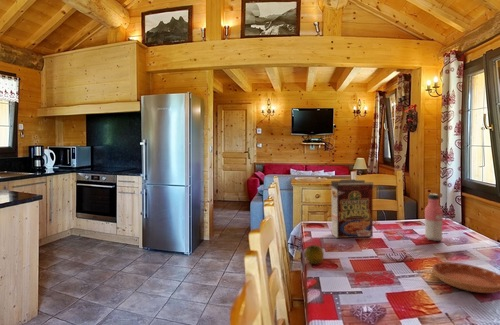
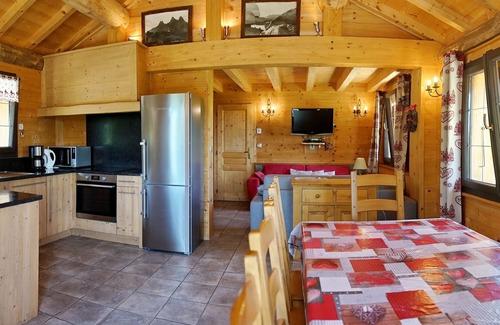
- saucer [431,261,500,294]
- water bottle [424,193,444,242]
- fruit [304,244,325,265]
- cereal box [329,178,375,239]
